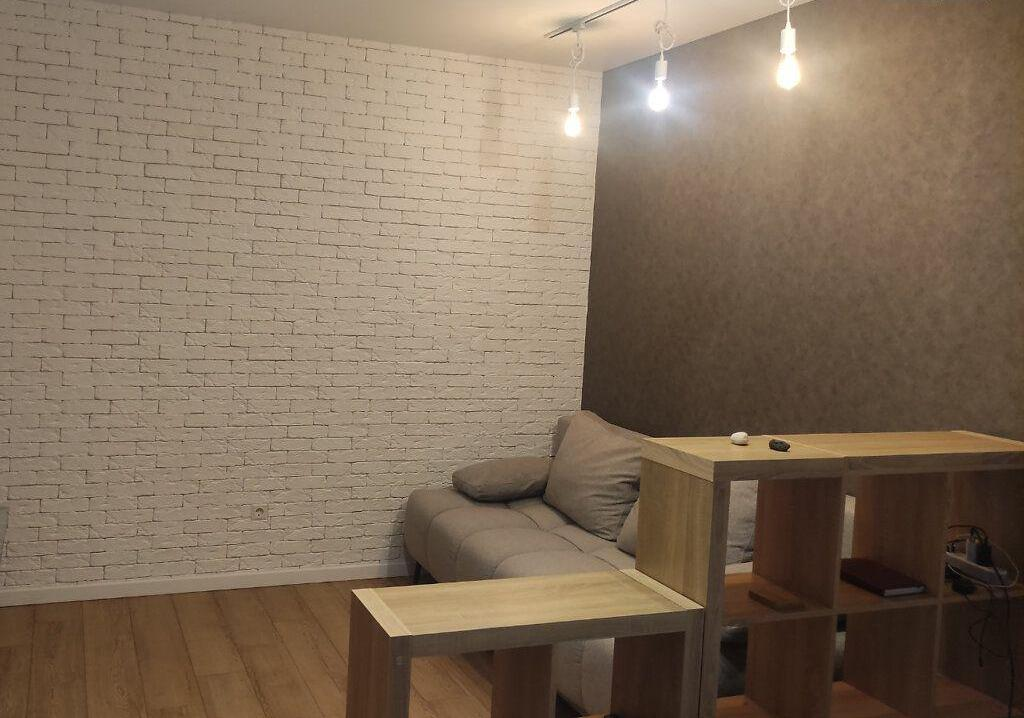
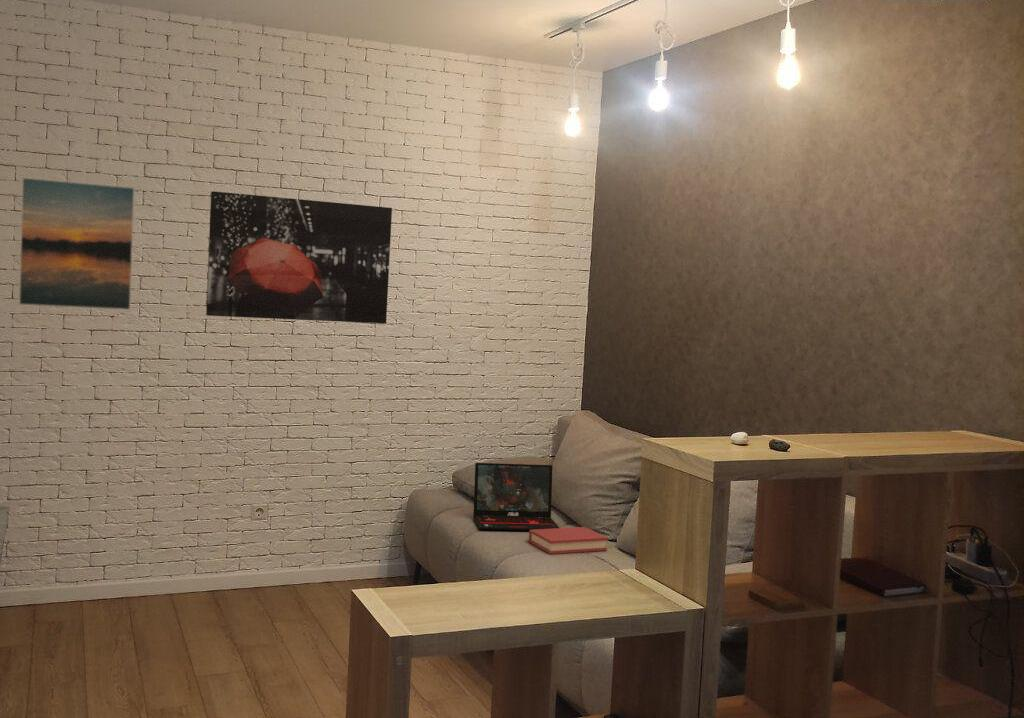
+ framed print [18,176,135,311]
+ wall art [205,190,393,325]
+ laptop [472,462,560,532]
+ hardback book [528,526,609,555]
